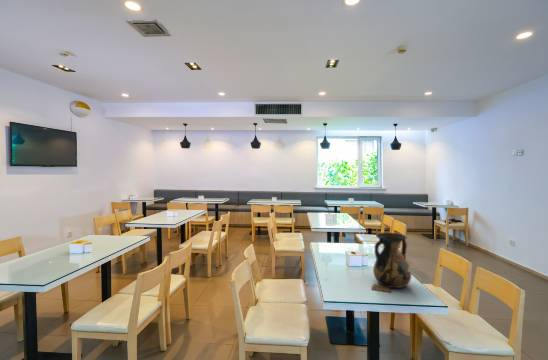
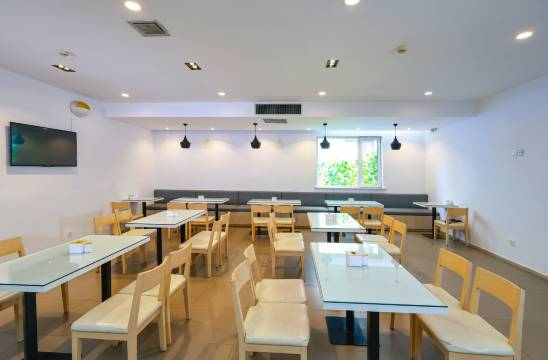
- vase [370,232,412,293]
